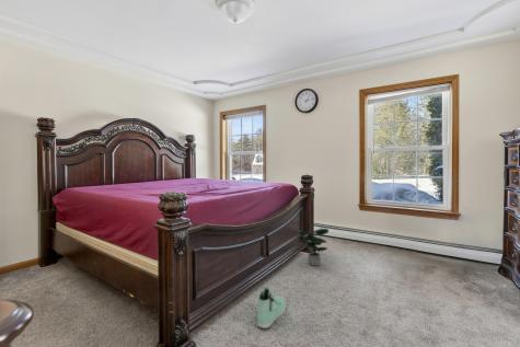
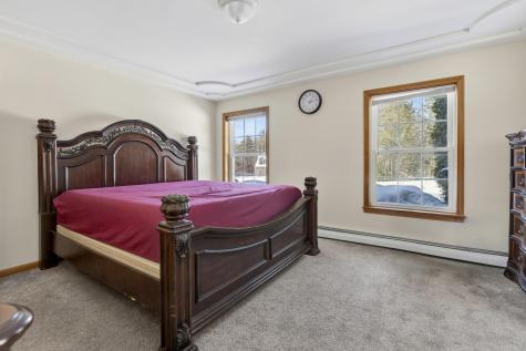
- potted plant [298,228,330,267]
- sneaker [256,287,287,329]
